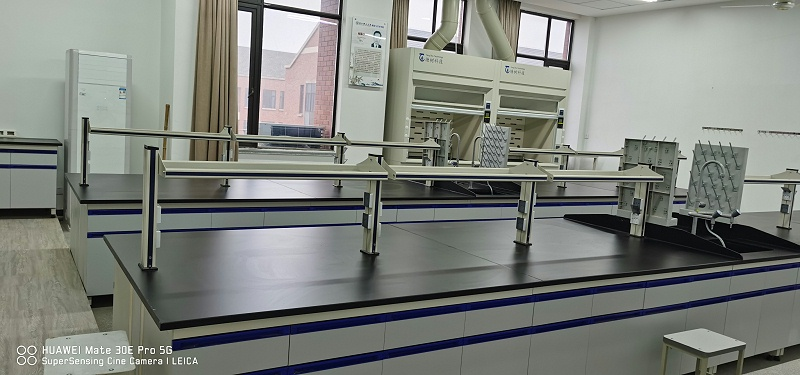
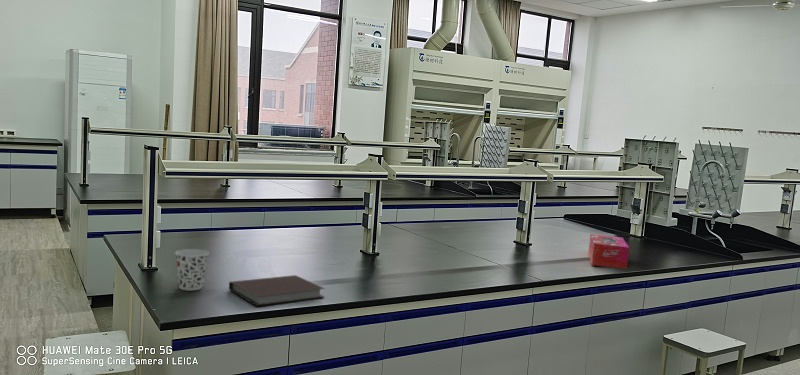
+ tissue box [587,233,630,270]
+ cup [174,248,210,291]
+ notebook [228,274,326,307]
